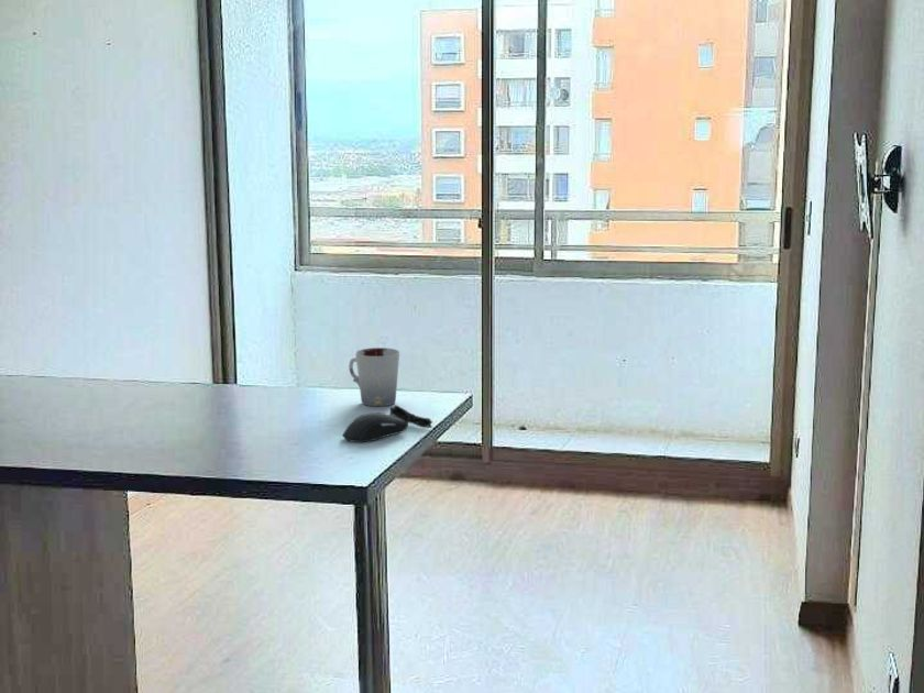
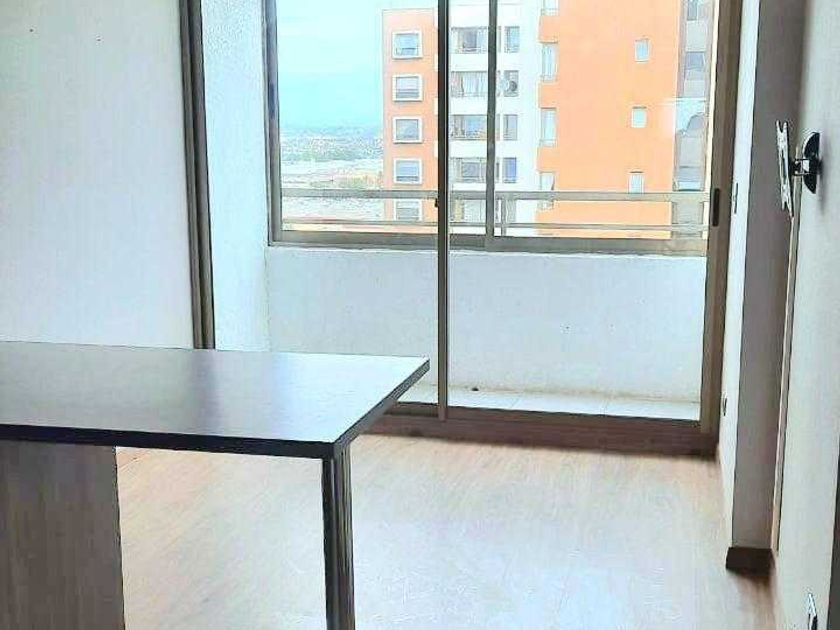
- cup [348,346,400,407]
- computer mouse [341,405,433,443]
